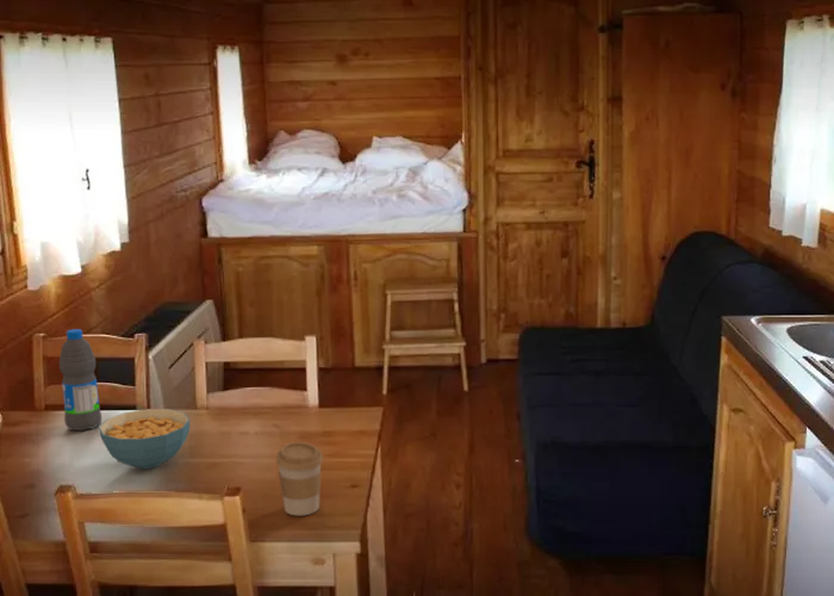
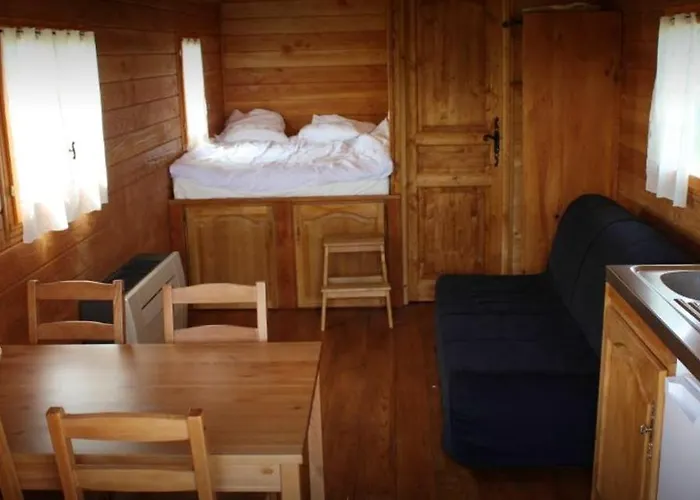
- cereal bowl [98,408,191,470]
- water bottle [58,328,102,432]
- coffee cup [275,441,324,517]
